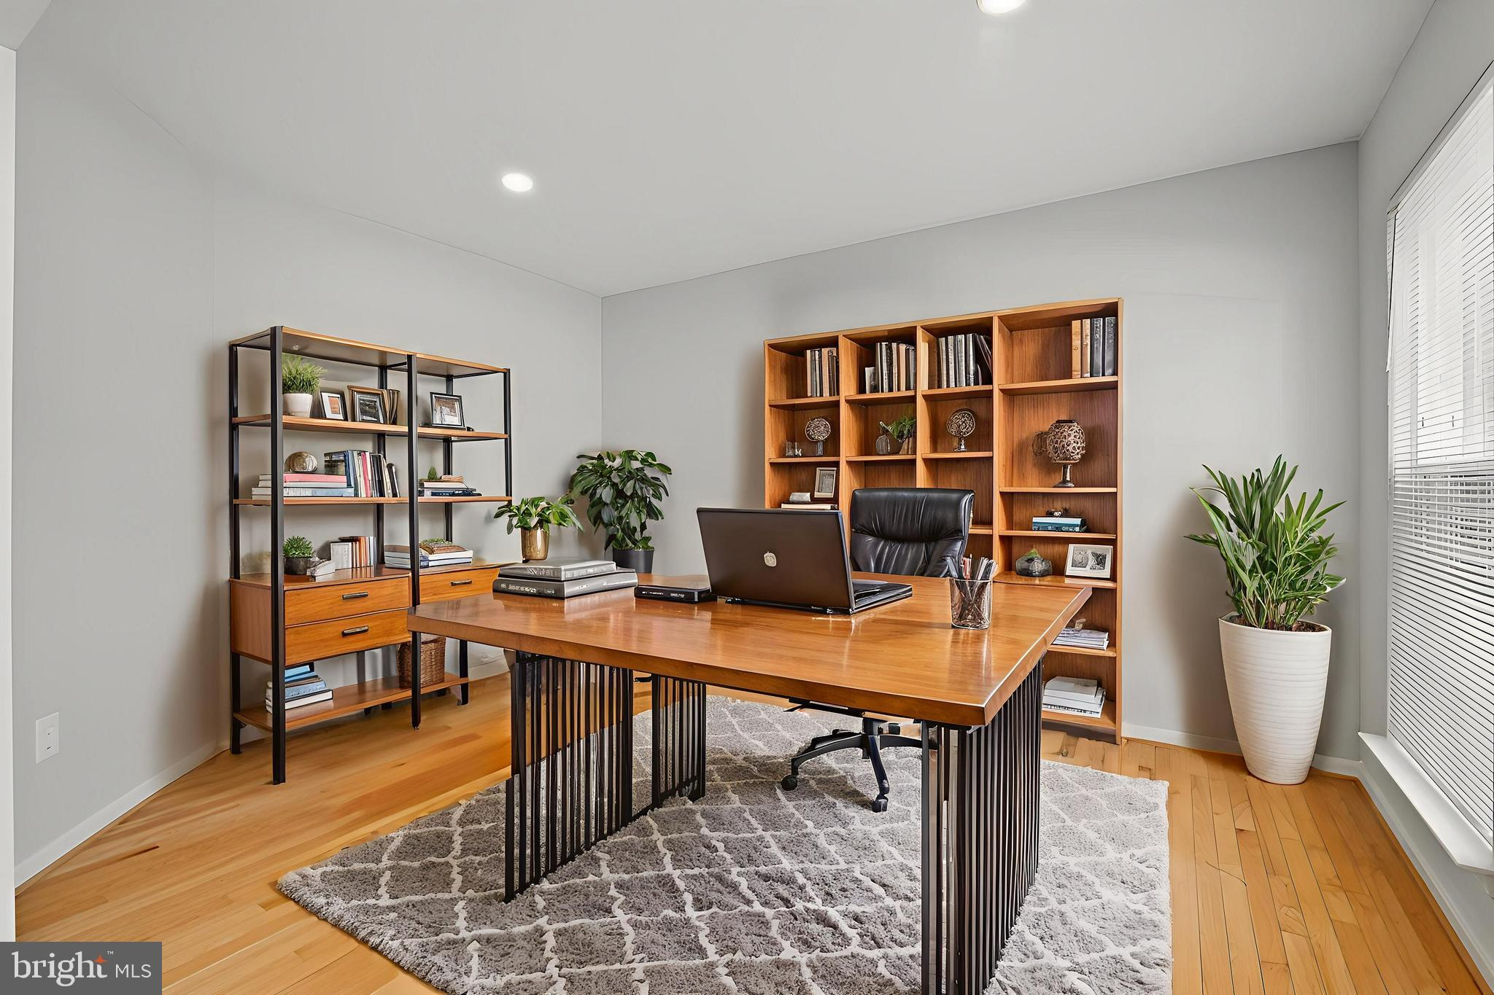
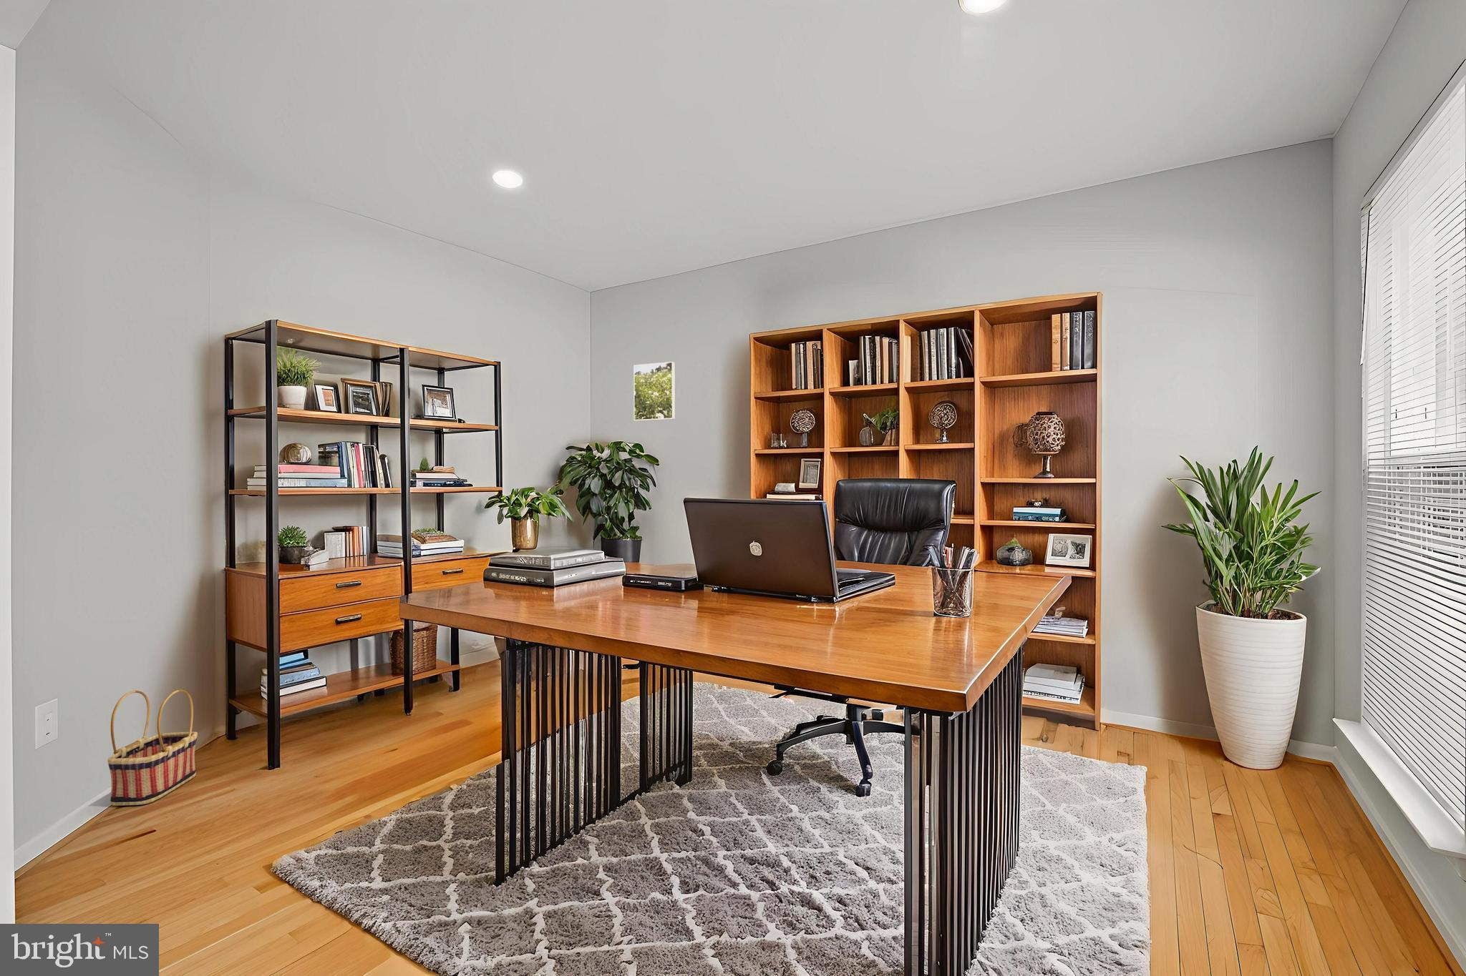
+ basket [107,690,198,806]
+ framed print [633,361,676,422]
